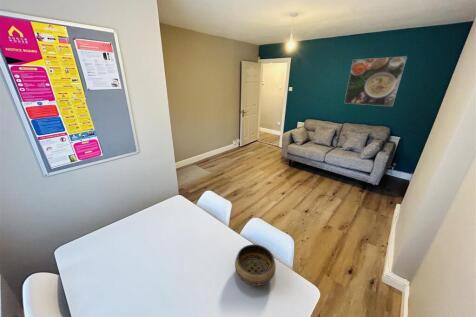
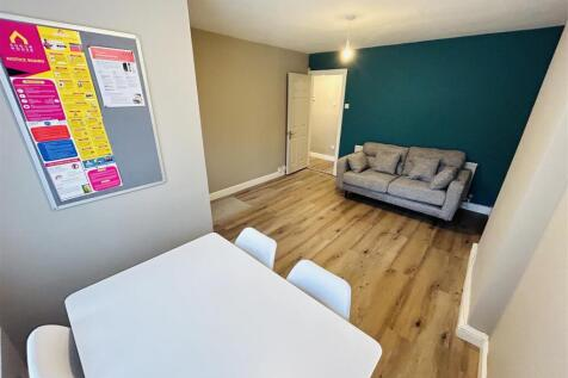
- bowl [234,243,277,287]
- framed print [343,55,408,107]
